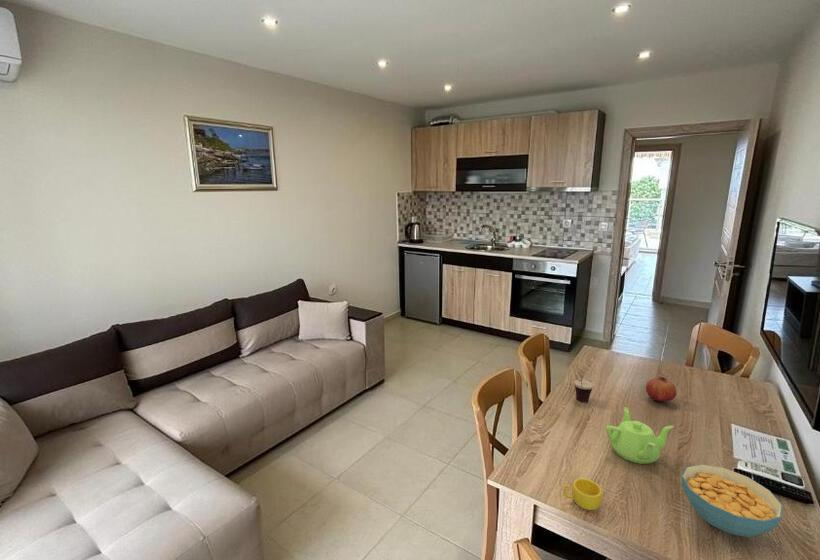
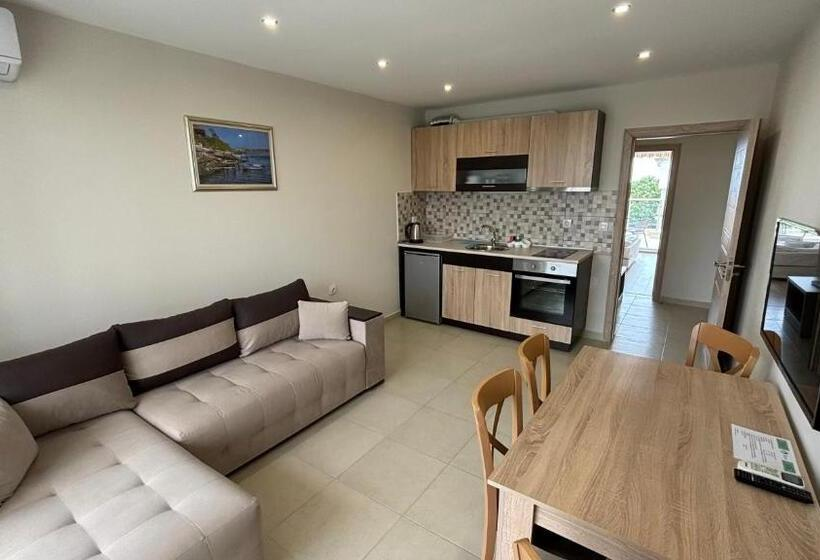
- cup [573,379,594,403]
- cereal bowl [681,463,784,538]
- cup [562,477,603,511]
- teapot [605,406,675,465]
- fruit [645,376,678,403]
